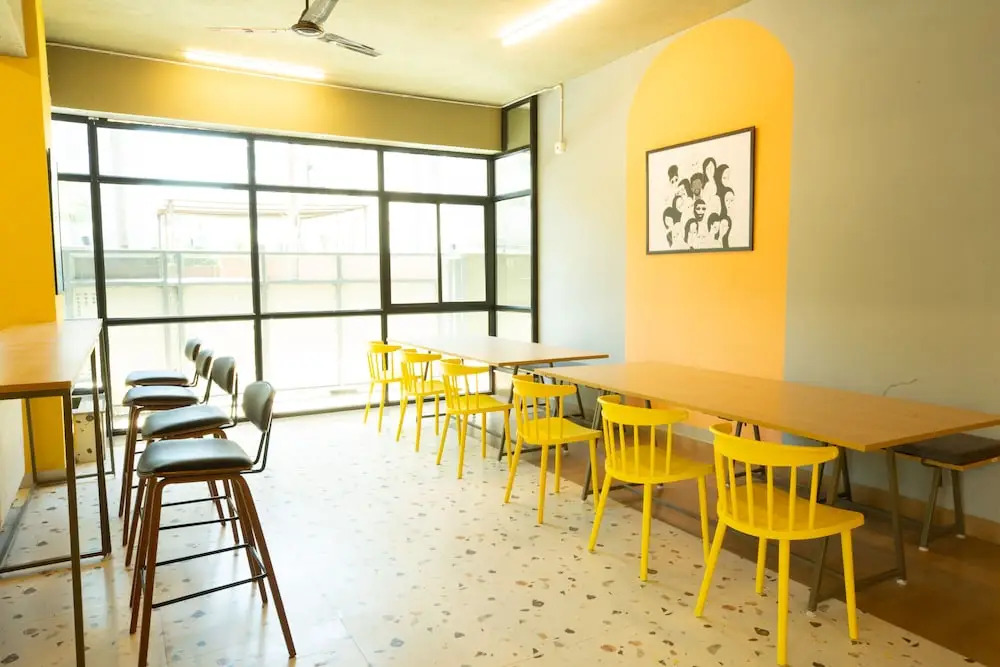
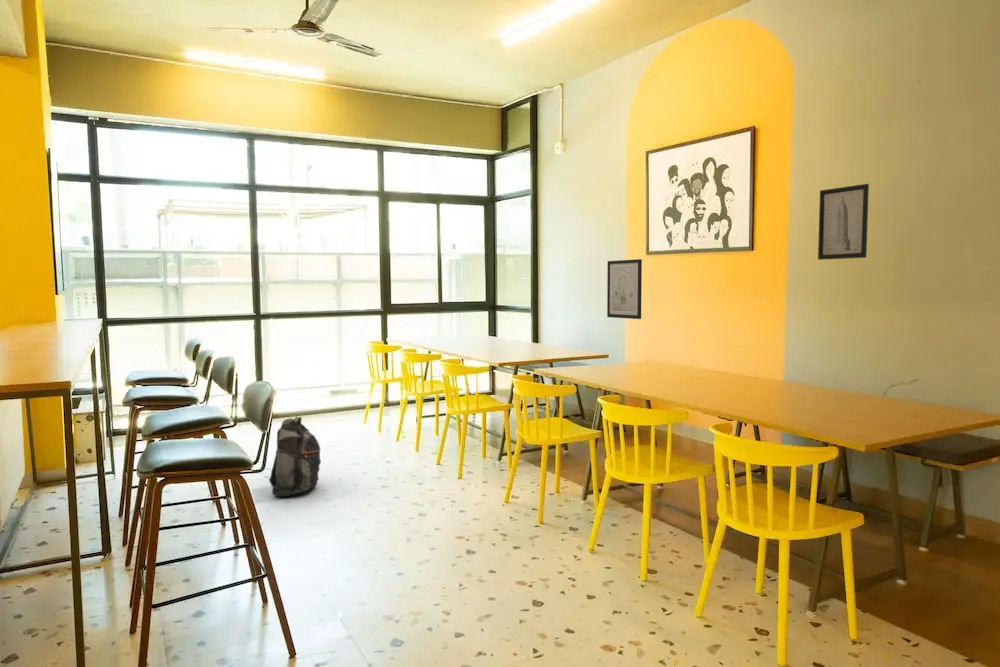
+ backpack [268,415,322,498]
+ wall art [606,258,643,320]
+ wall art [817,183,870,261]
